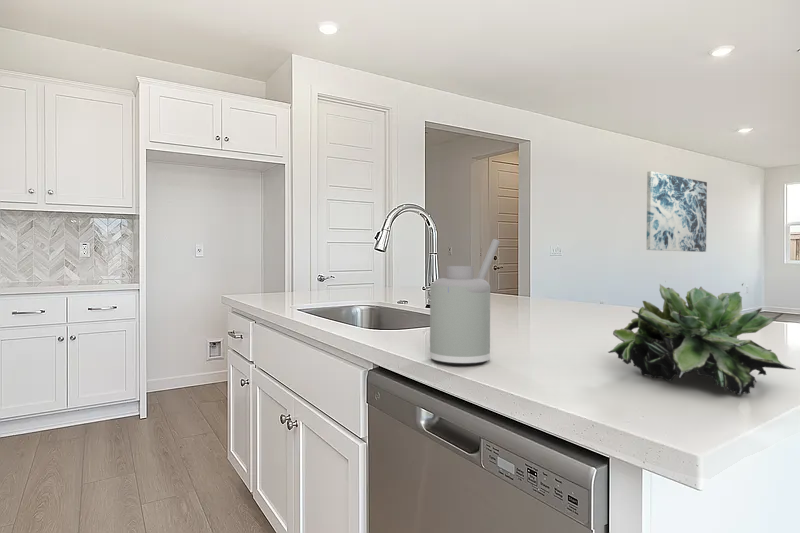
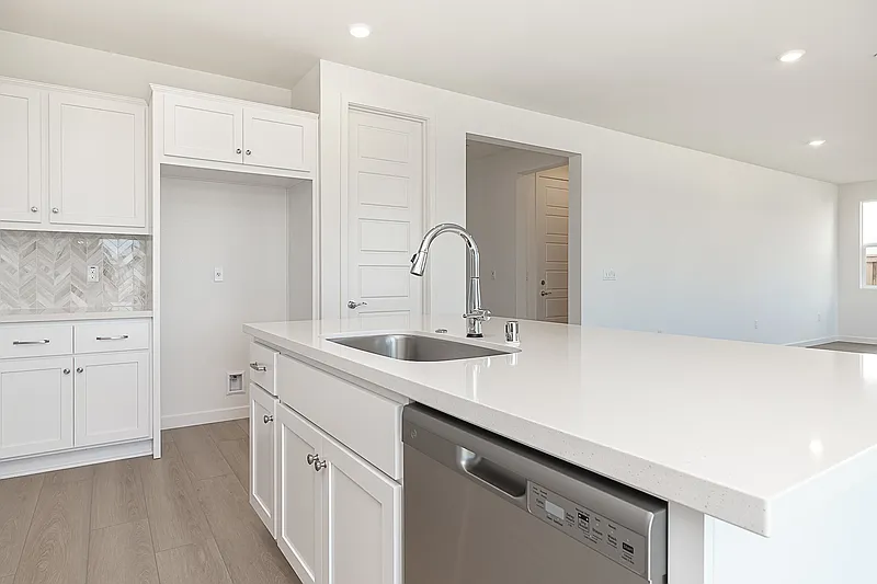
- wall art [645,170,708,253]
- soap dispenser [429,238,501,366]
- succulent plant [607,280,795,396]
